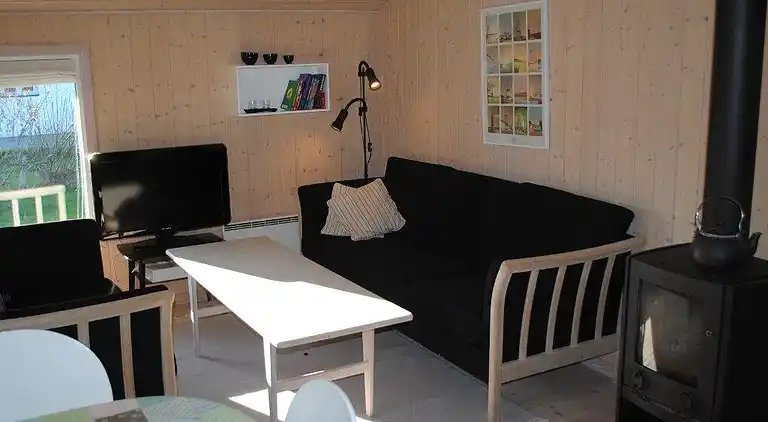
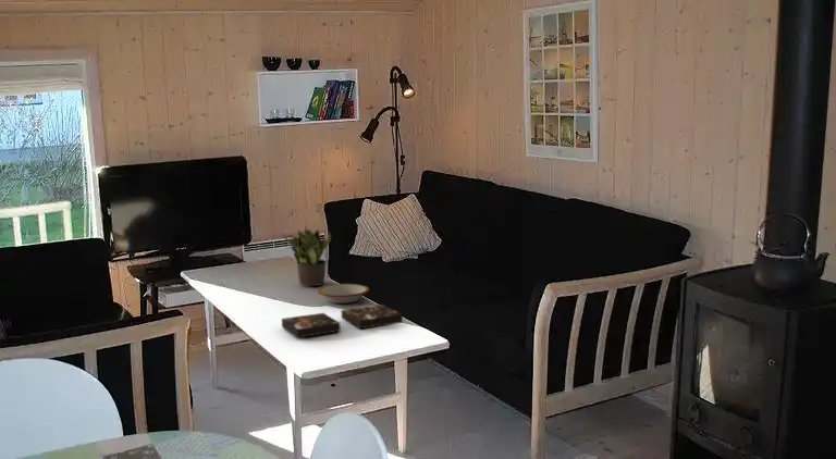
+ board game [281,303,404,339]
+ bowl [317,283,370,305]
+ potted plant [283,226,332,287]
